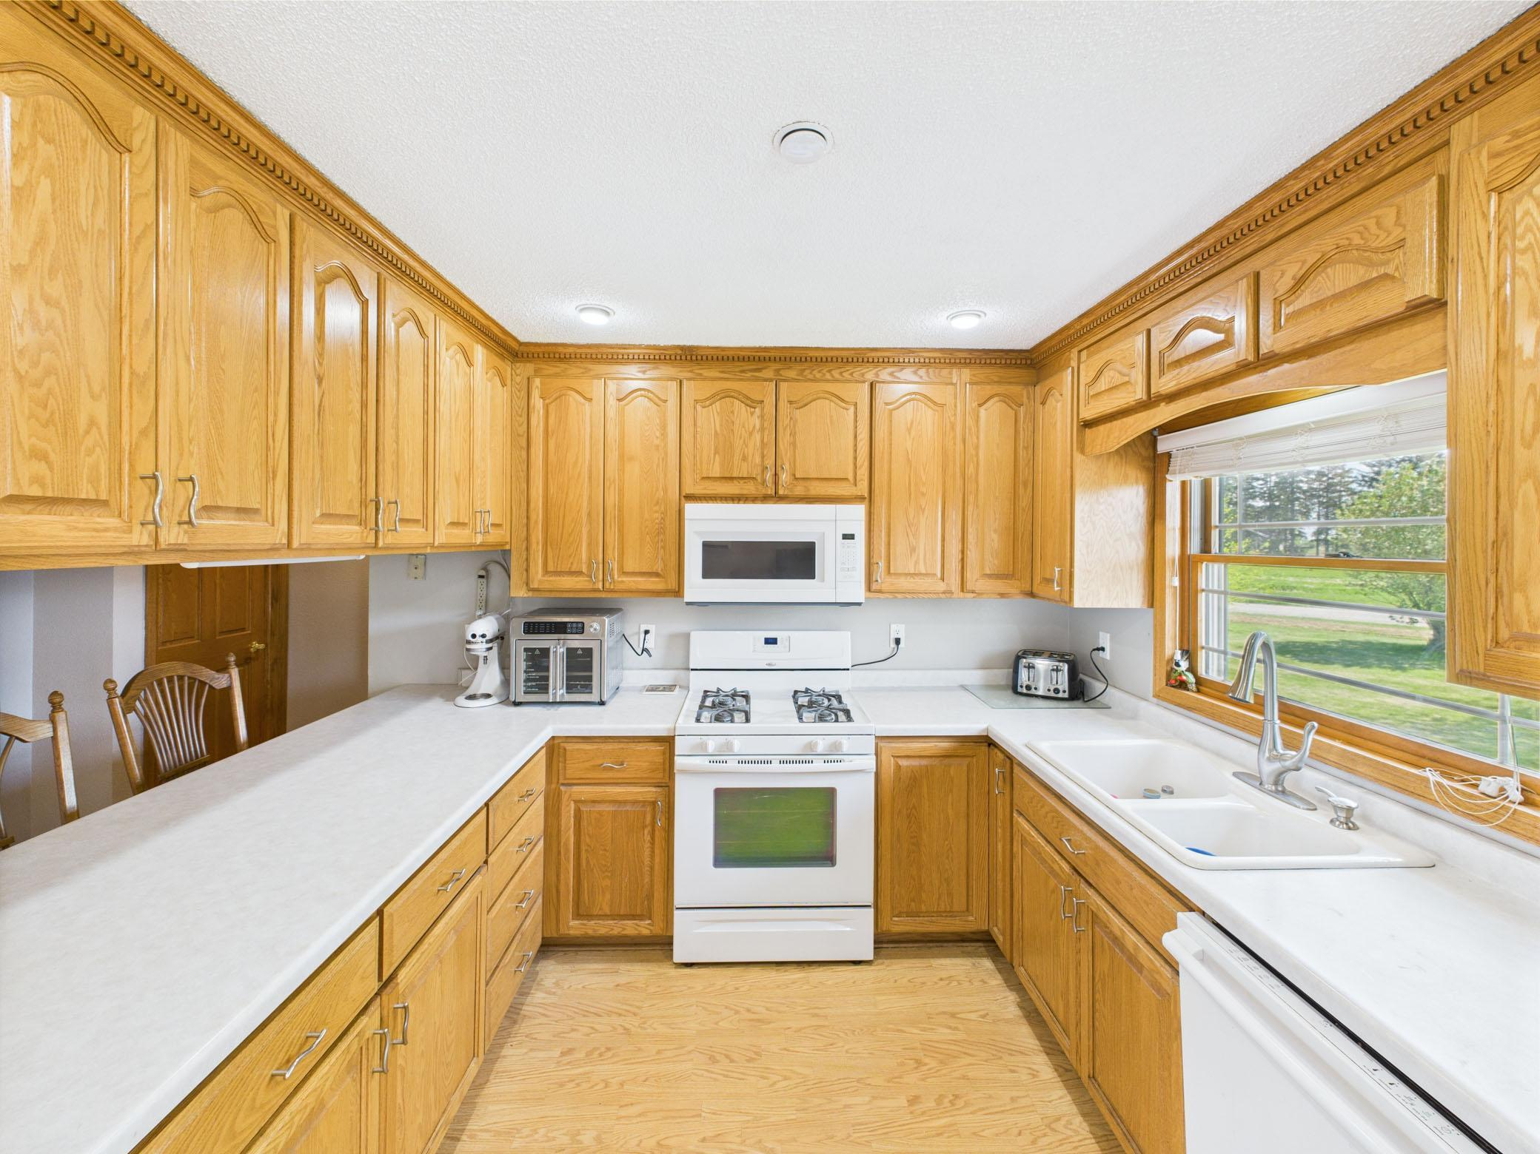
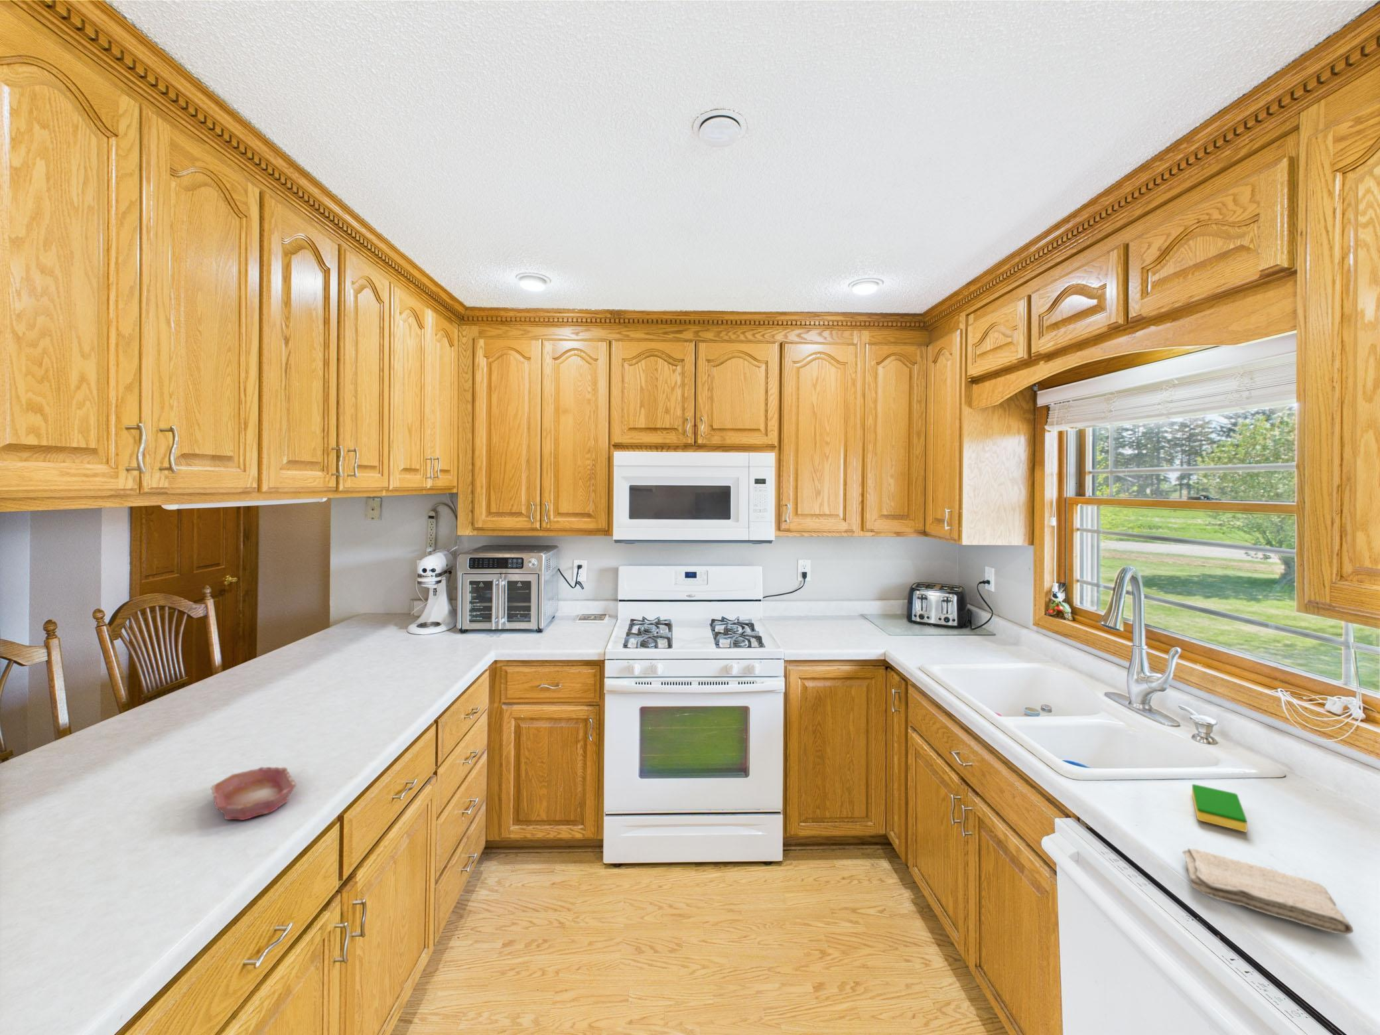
+ bowl [210,766,298,821]
+ washcloth [1181,848,1354,935]
+ dish sponge [1192,784,1247,833]
